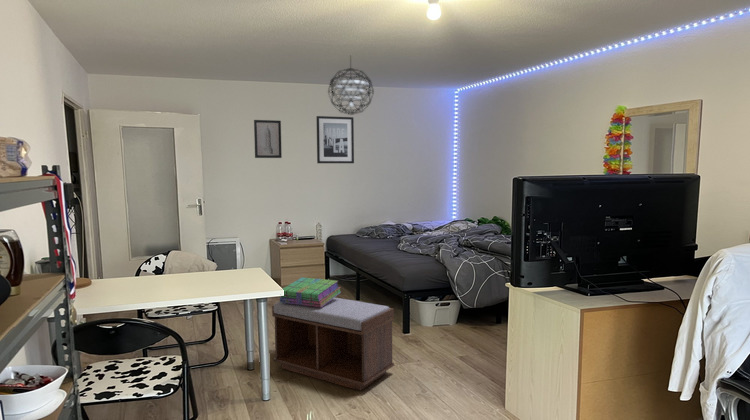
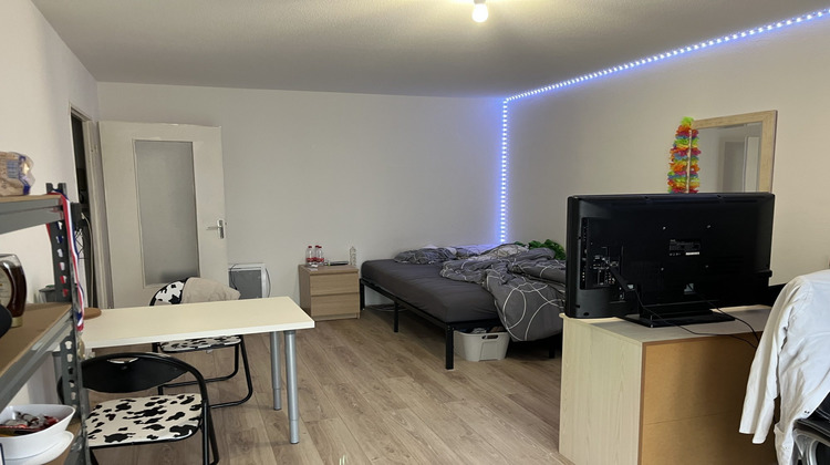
- pendant light [327,55,375,116]
- stack of books [279,276,342,307]
- bench [271,297,395,392]
- wall art [253,119,283,159]
- wall art [315,115,355,164]
